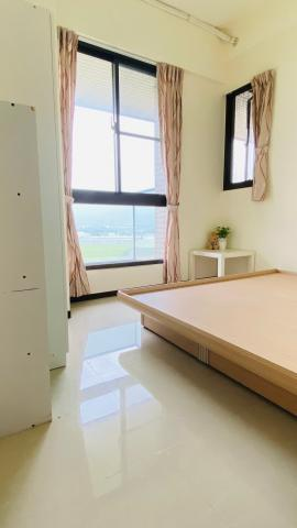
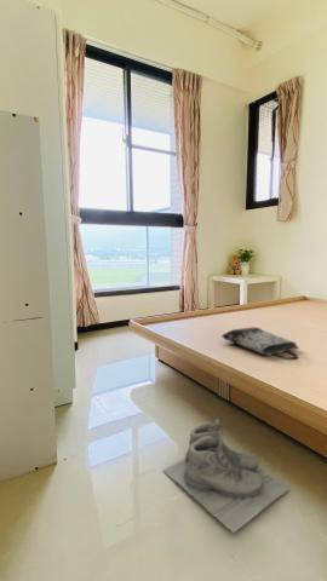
+ tote bag [220,326,300,359]
+ boots [161,418,291,534]
